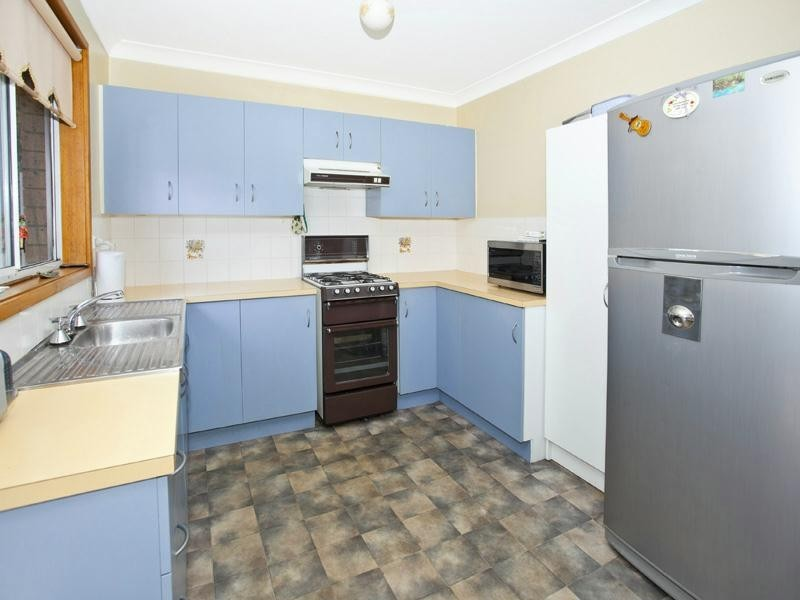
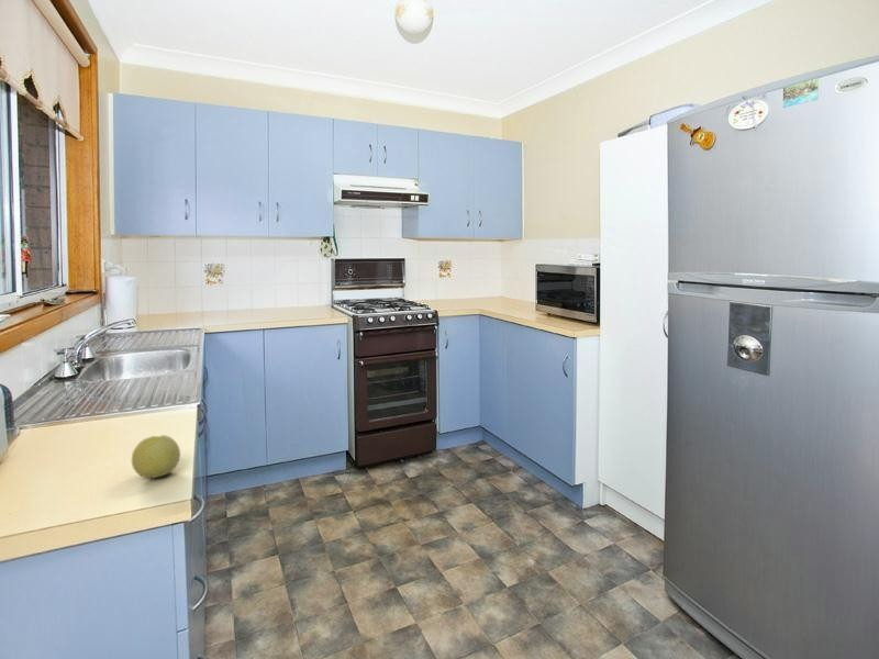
+ apple [131,434,181,479]
